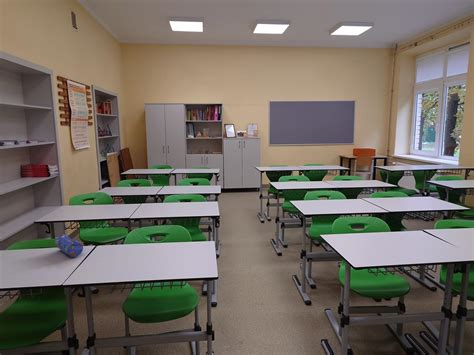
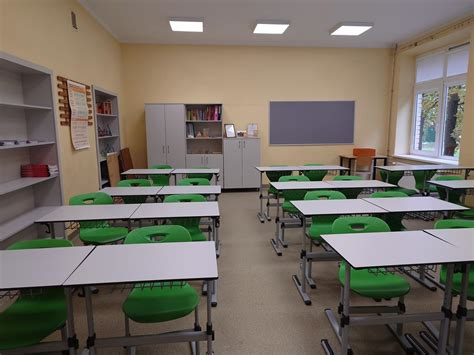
- pencil case [54,234,84,258]
